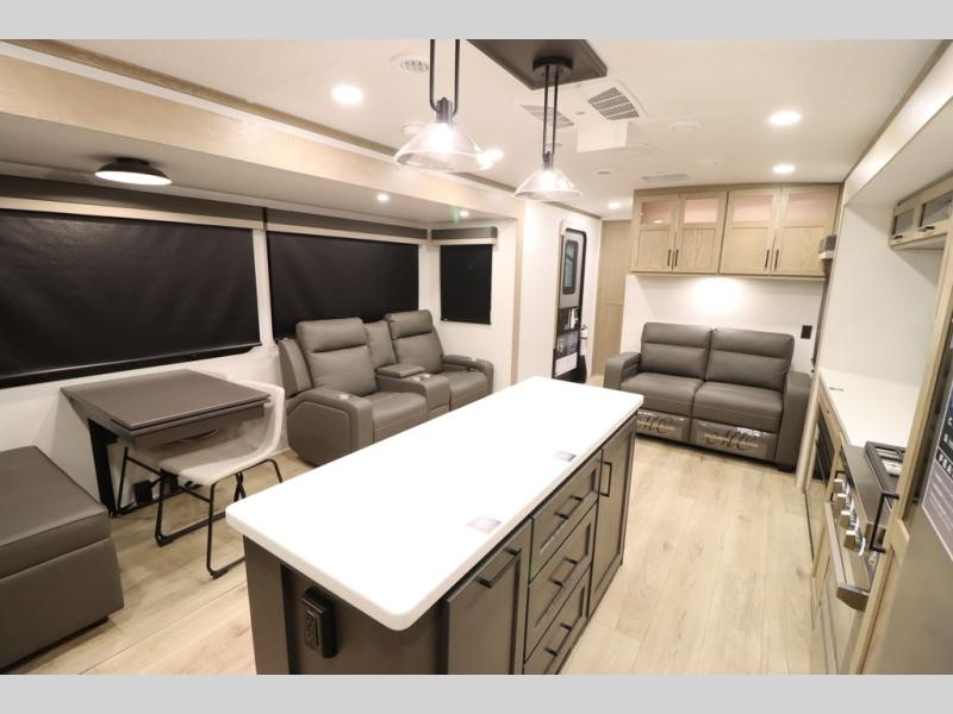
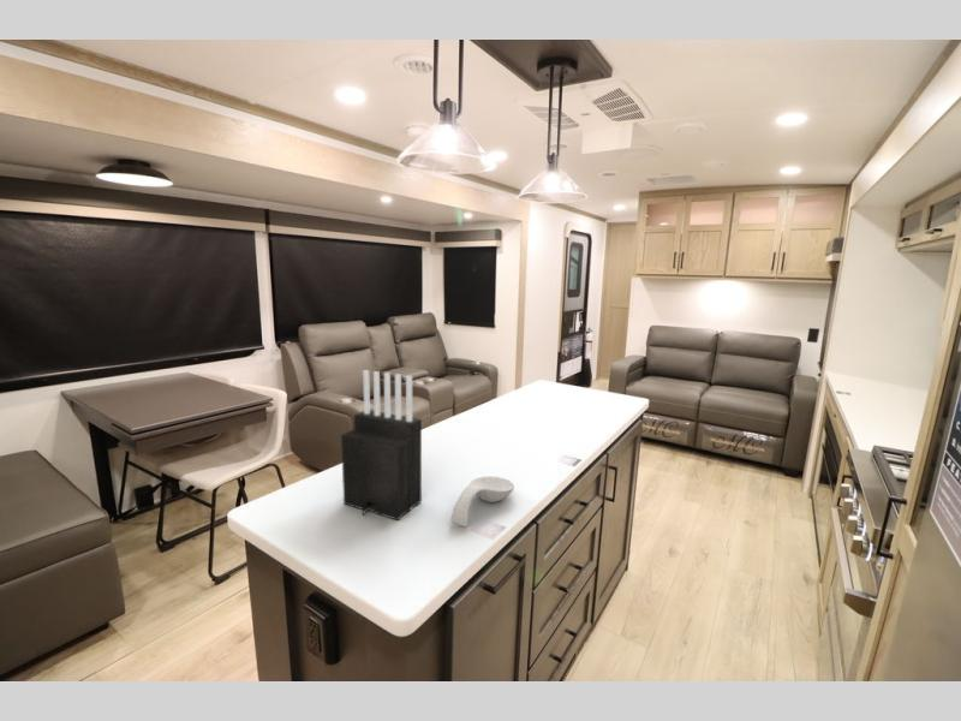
+ spoon rest [449,476,515,528]
+ knife block [340,369,423,522]
